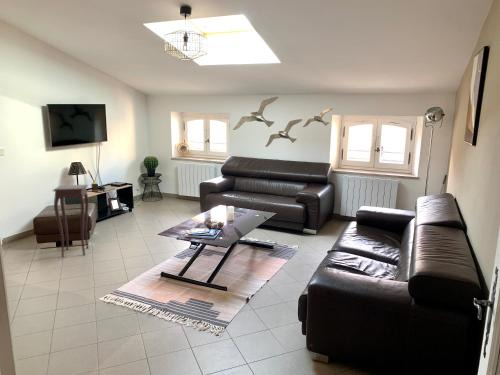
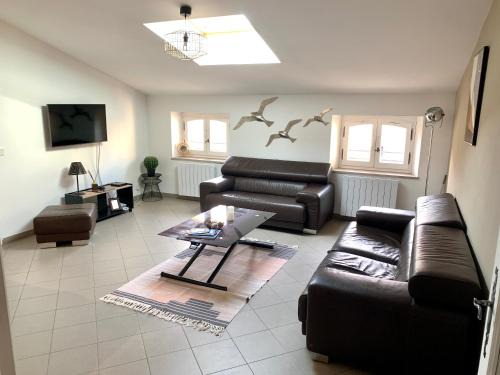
- side table [52,184,90,258]
